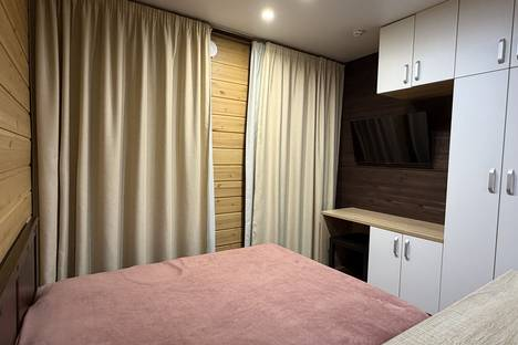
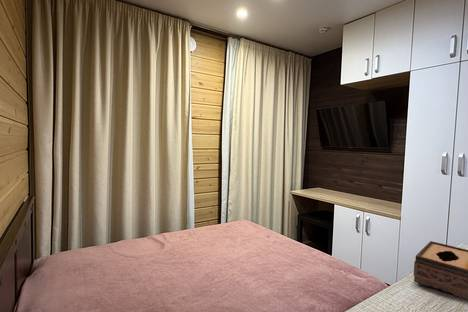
+ tissue box [413,240,468,301]
